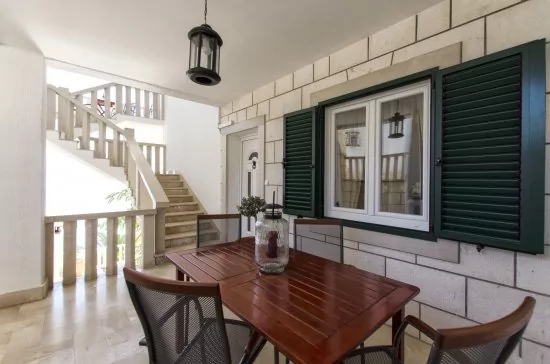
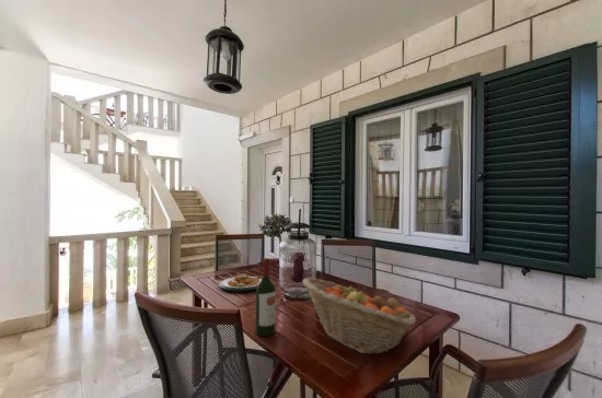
+ plate [218,272,263,293]
+ fruit basket [302,277,417,355]
+ wine bottle [255,257,277,337]
